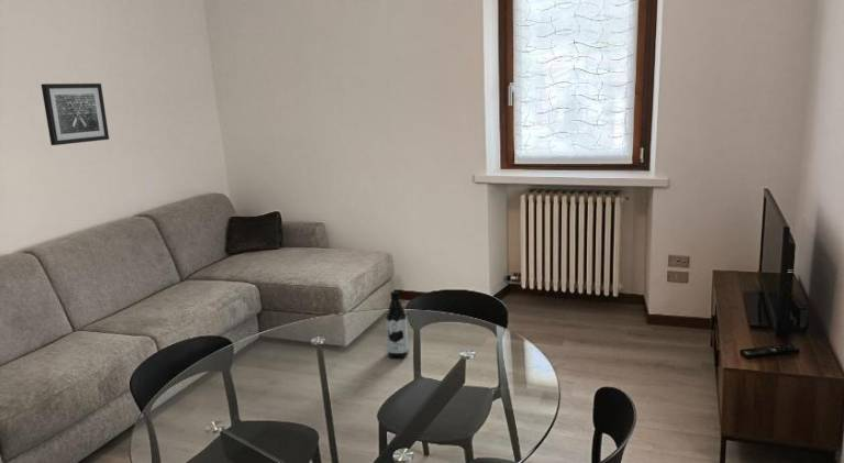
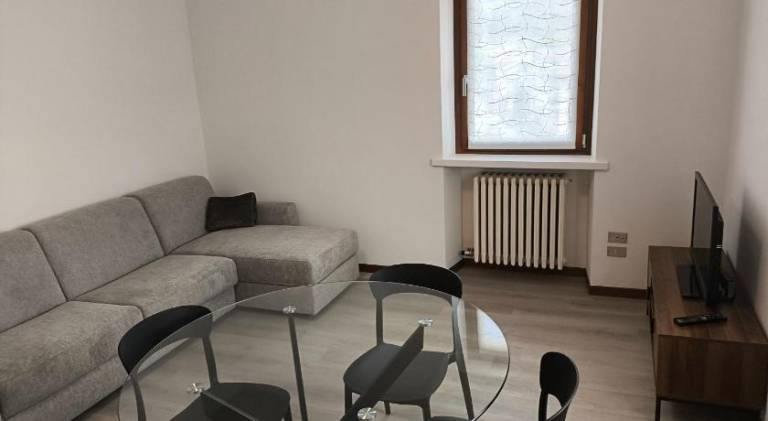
- water bottle [385,290,410,359]
- wall art [41,82,110,146]
